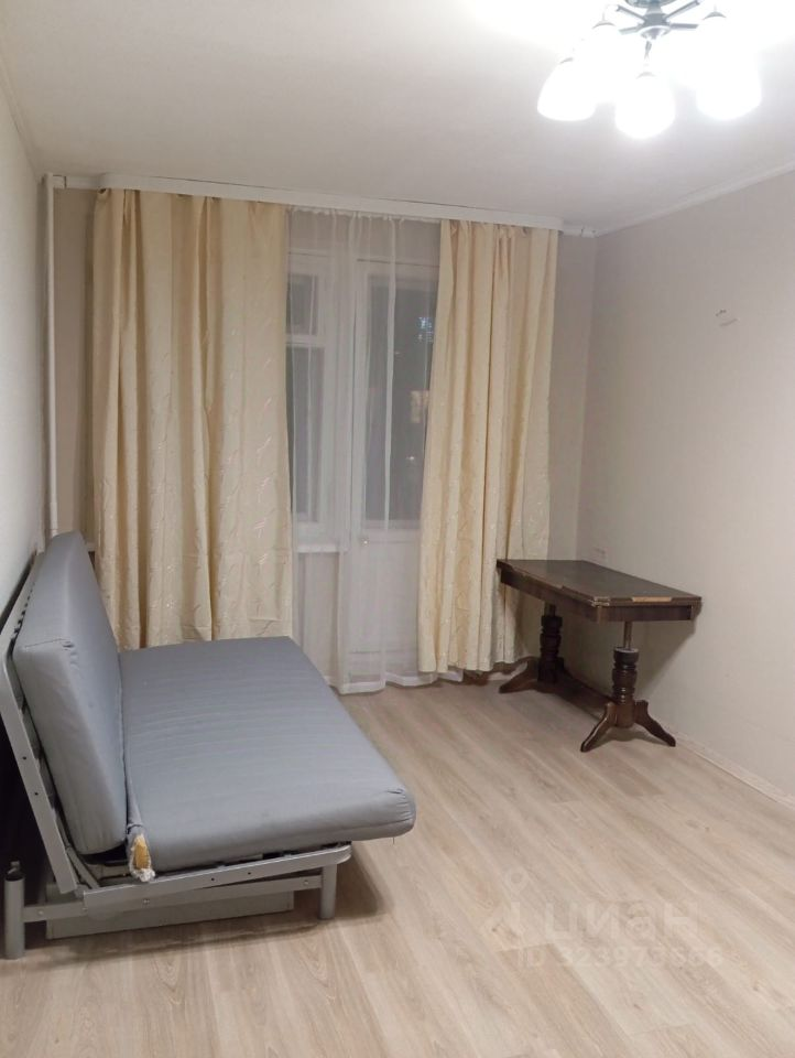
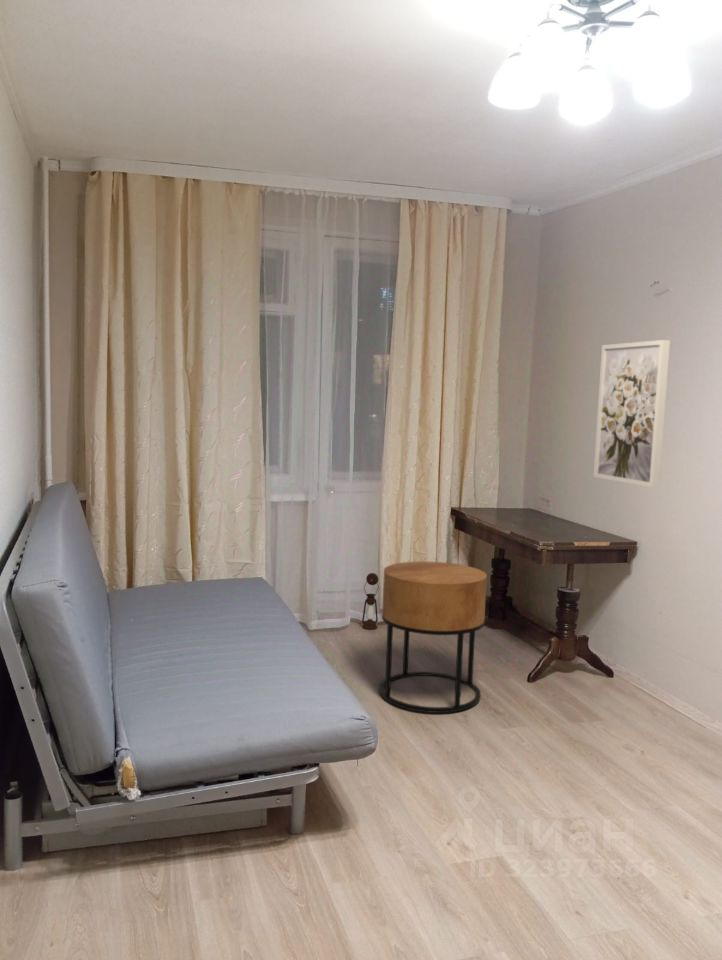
+ side table [378,561,488,714]
+ wall art [592,339,671,488]
+ lantern [361,572,380,630]
